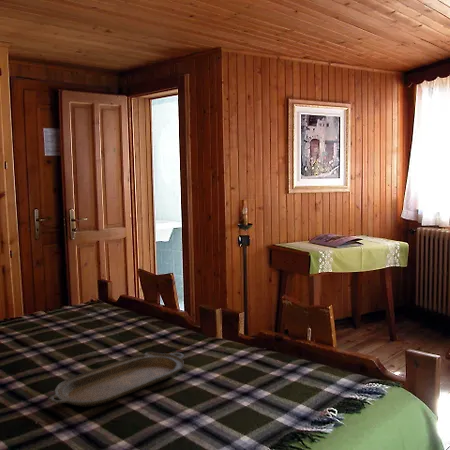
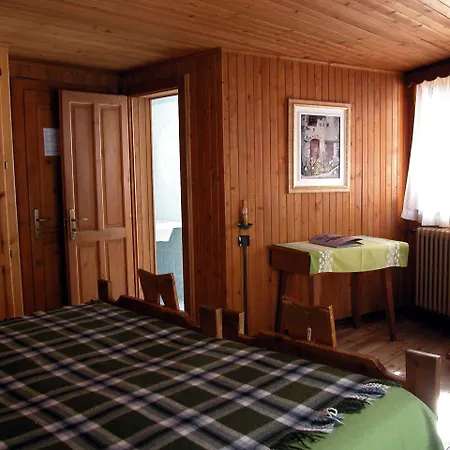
- serving tray [47,351,185,408]
